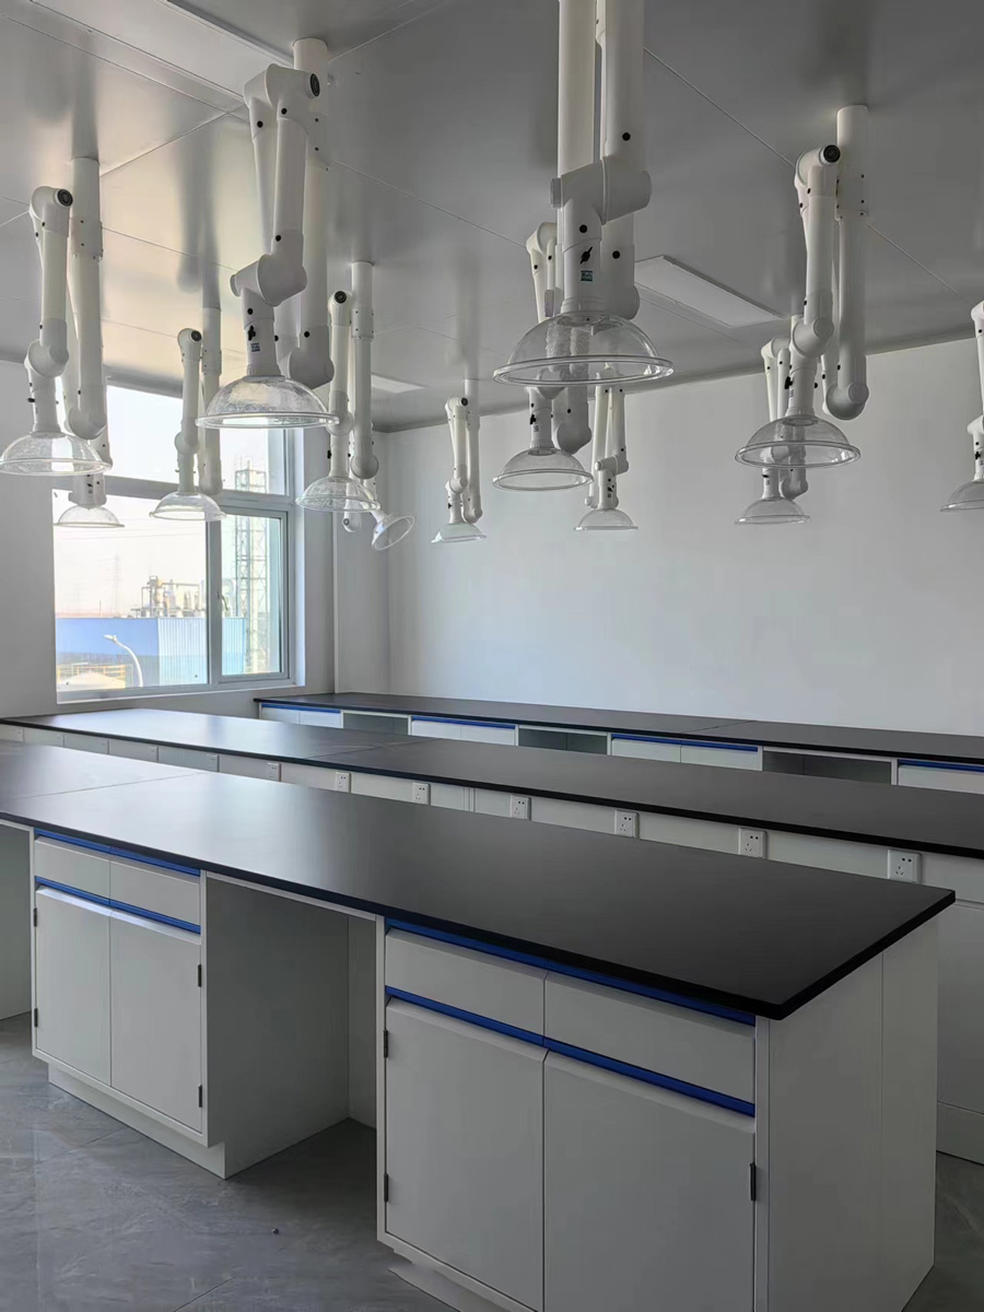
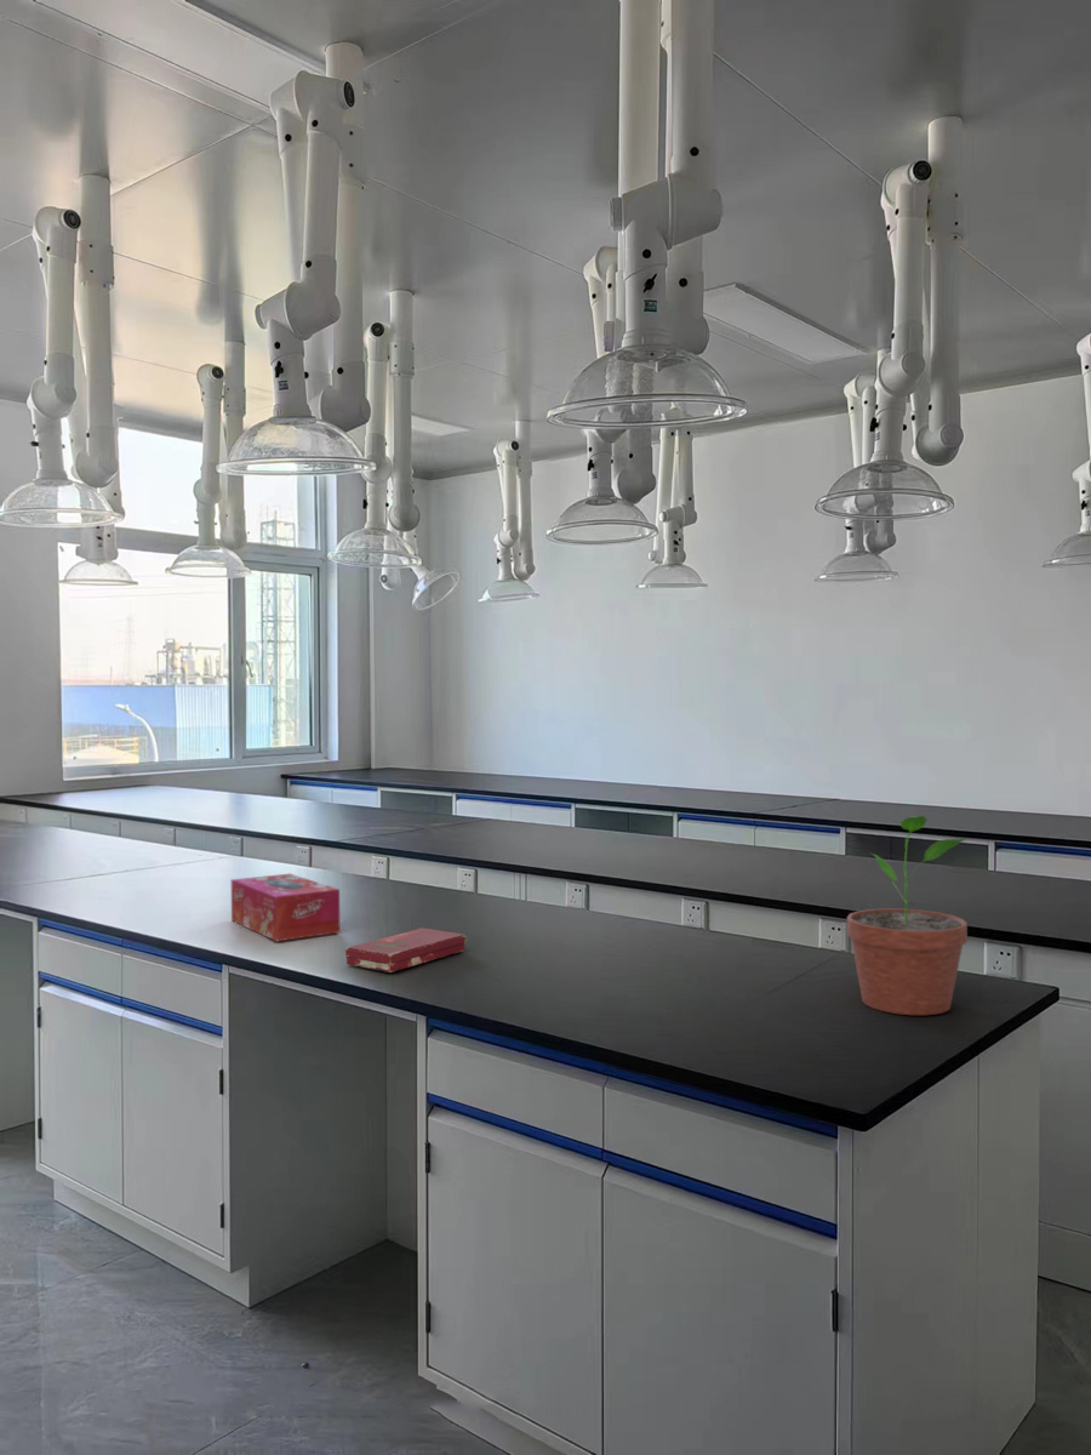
+ potted plant [846,815,969,1016]
+ book [344,928,468,974]
+ tissue box [230,873,341,942]
